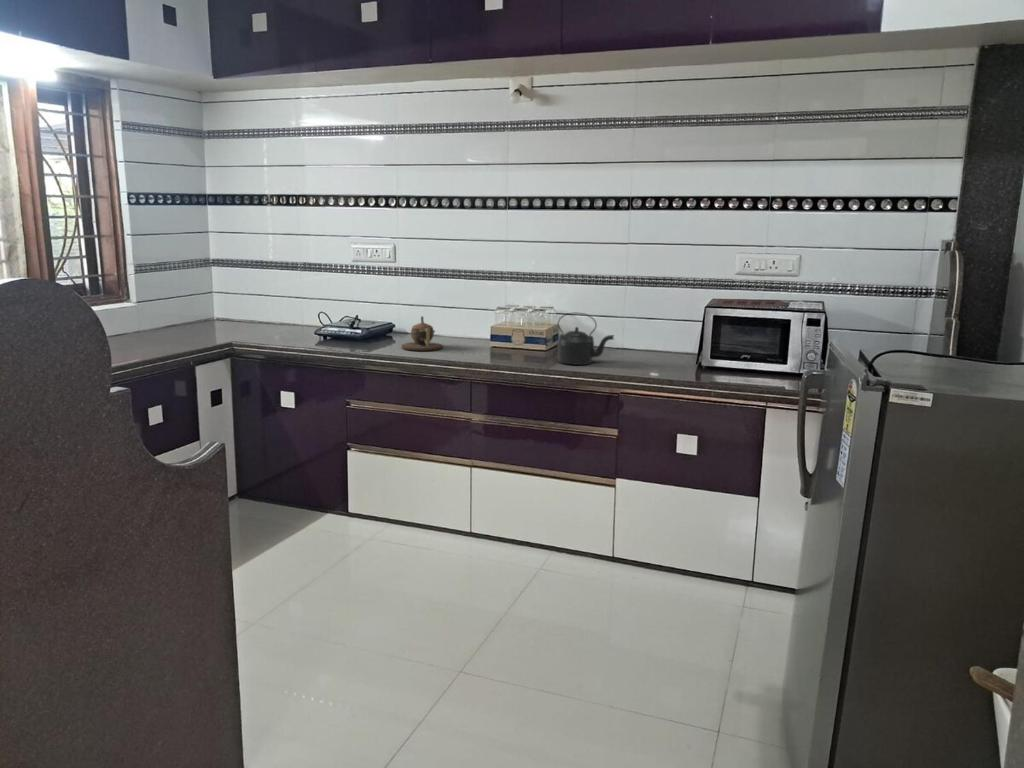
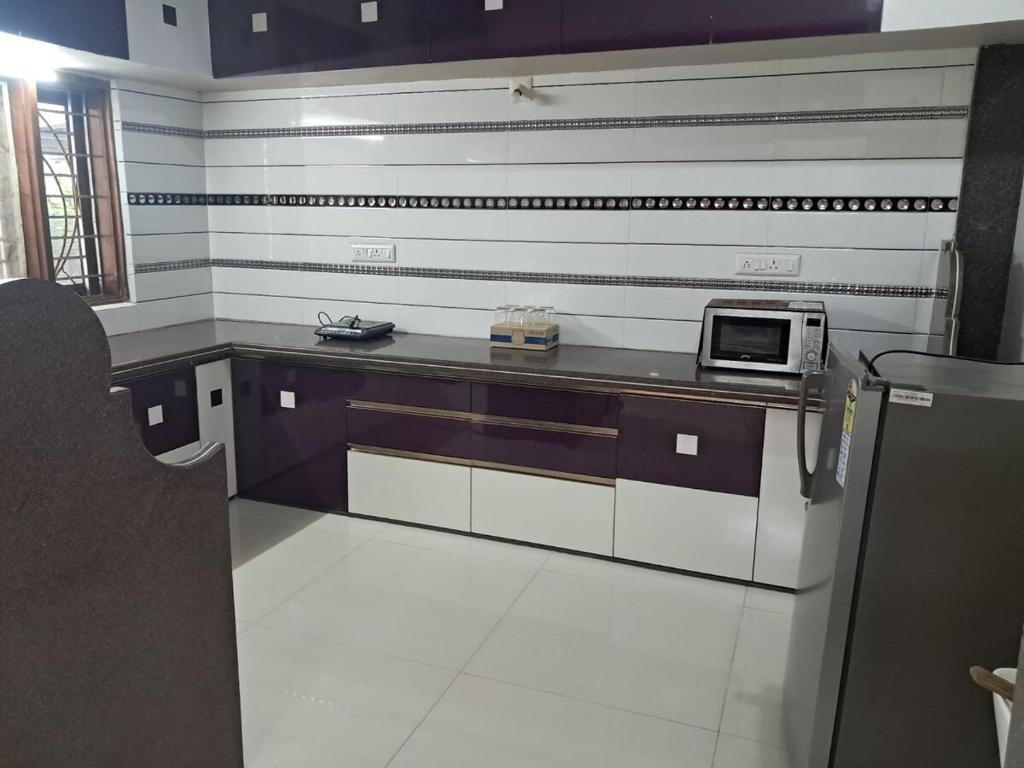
- teapot [401,315,444,352]
- kettle [557,312,615,366]
